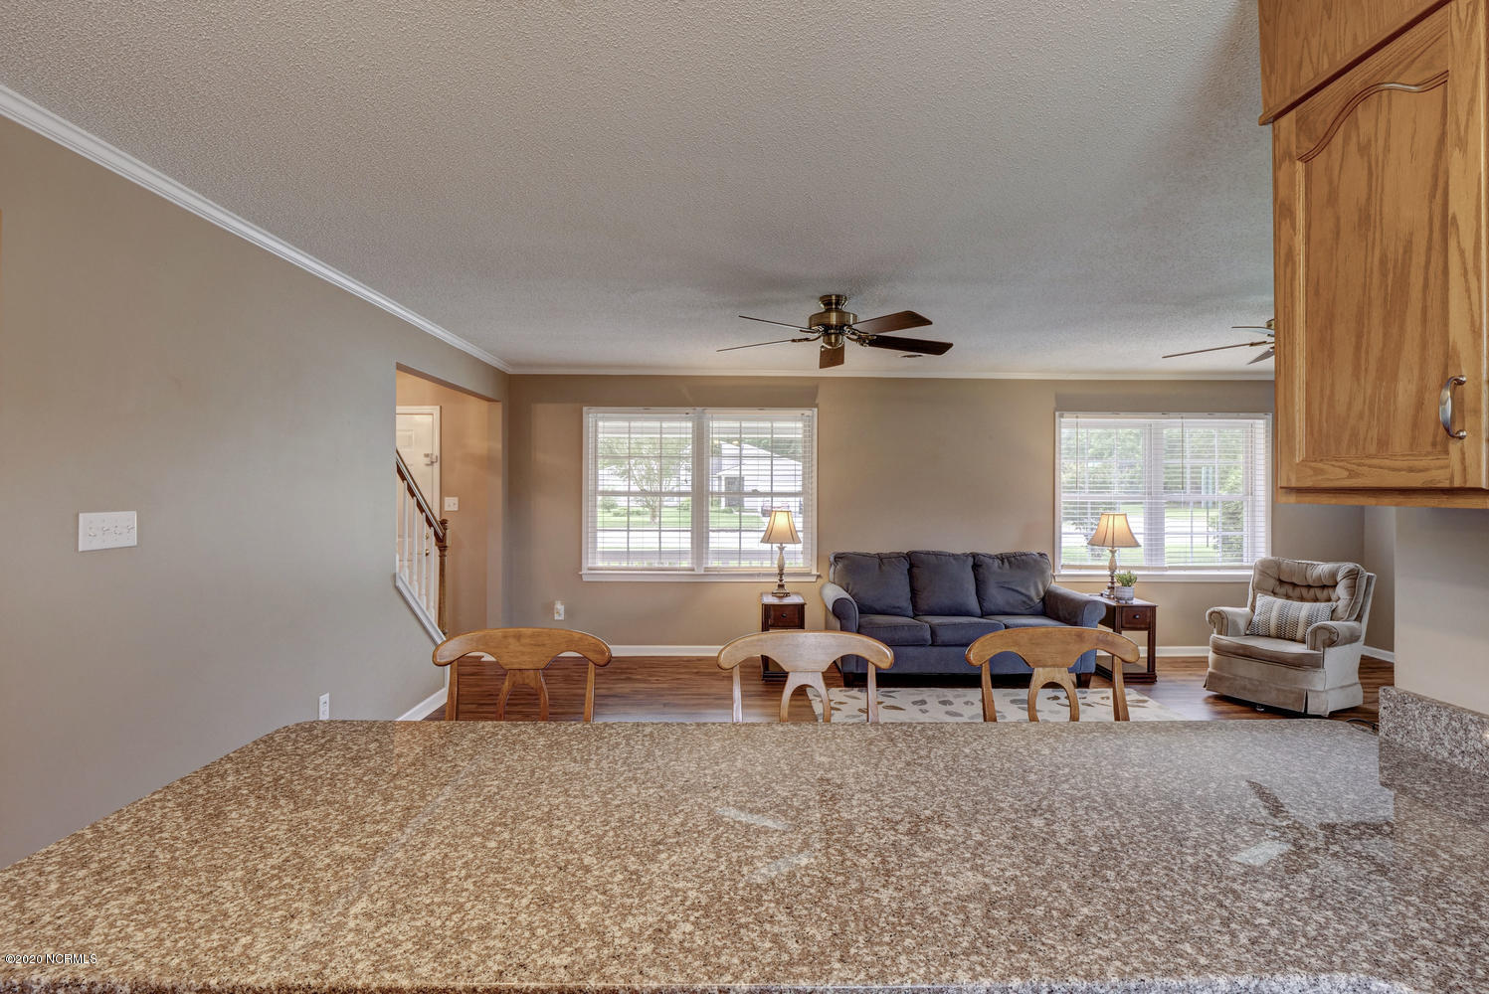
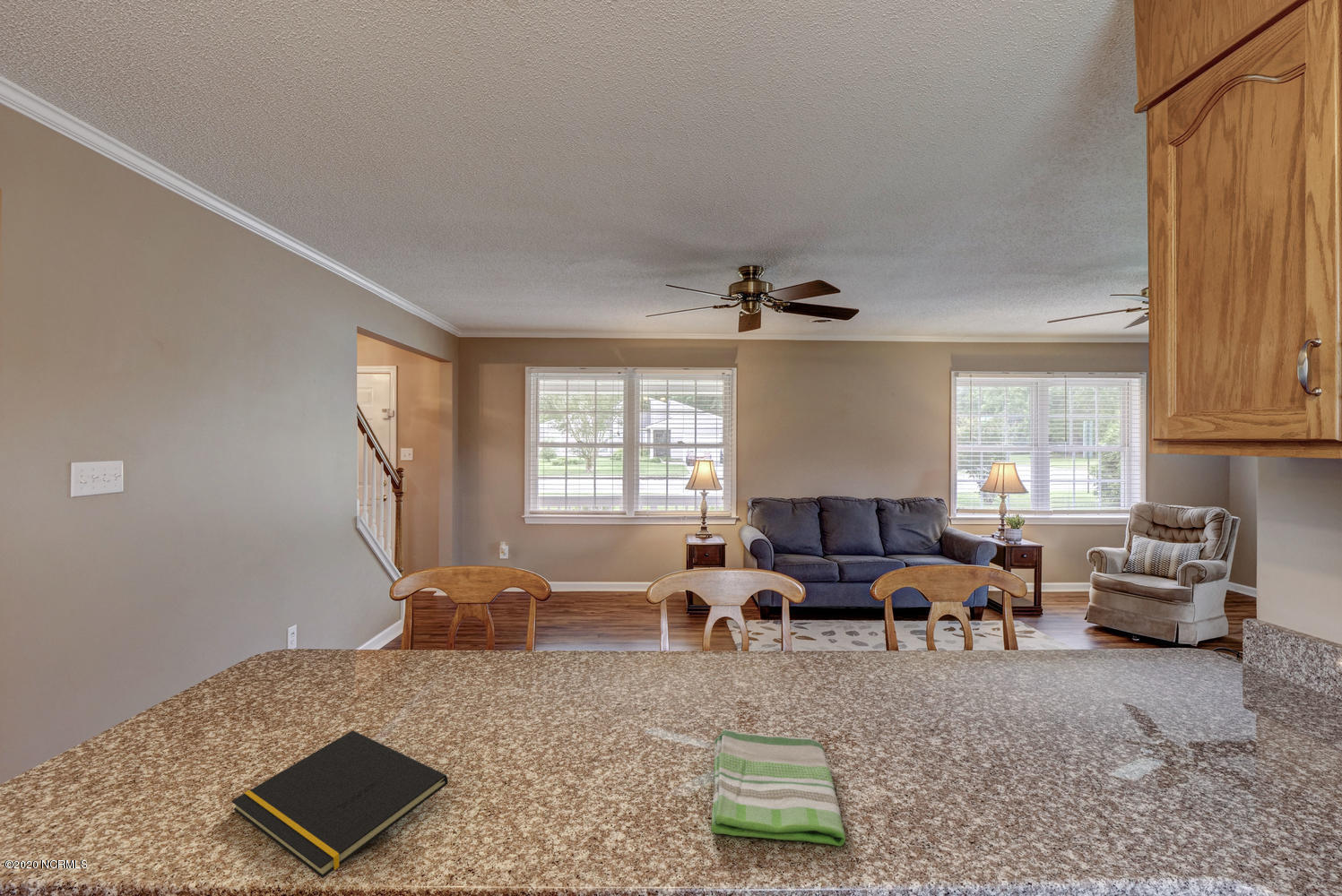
+ dish towel [710,728,846,848]
+ notepad [231,729,449,879]
